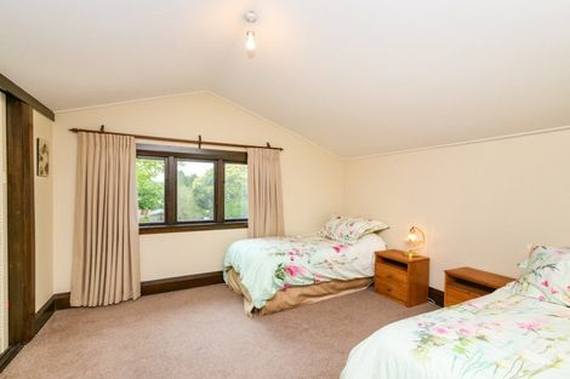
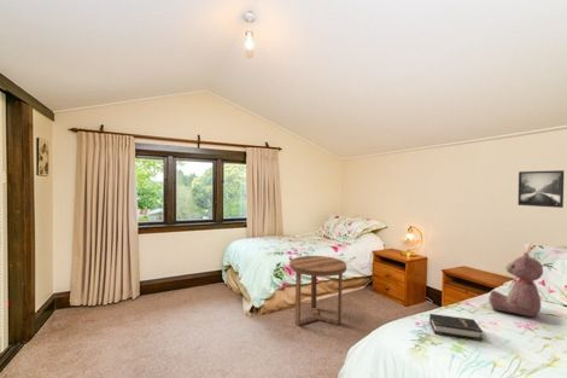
+ side table [288,255,347,327]
+ teddy bear [487,251,544,318]
+ hardback book [428,313,484,342]
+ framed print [516,169,566,209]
